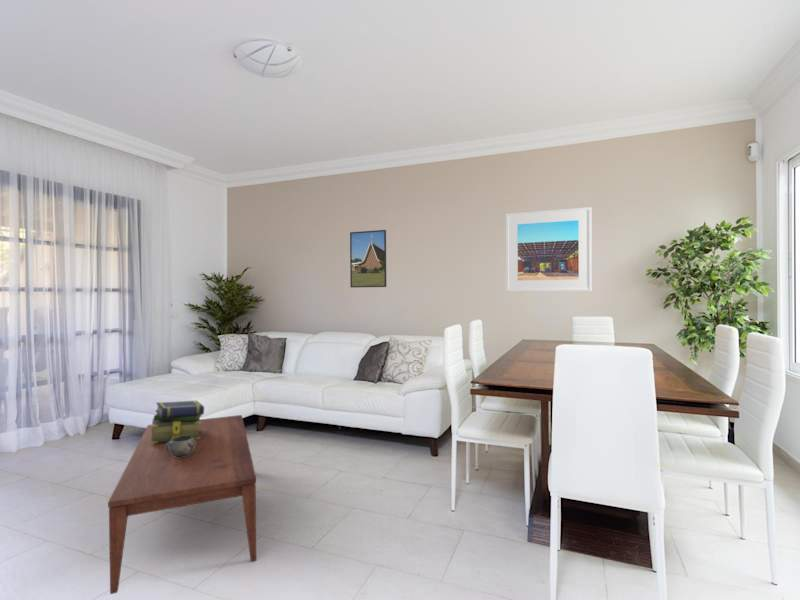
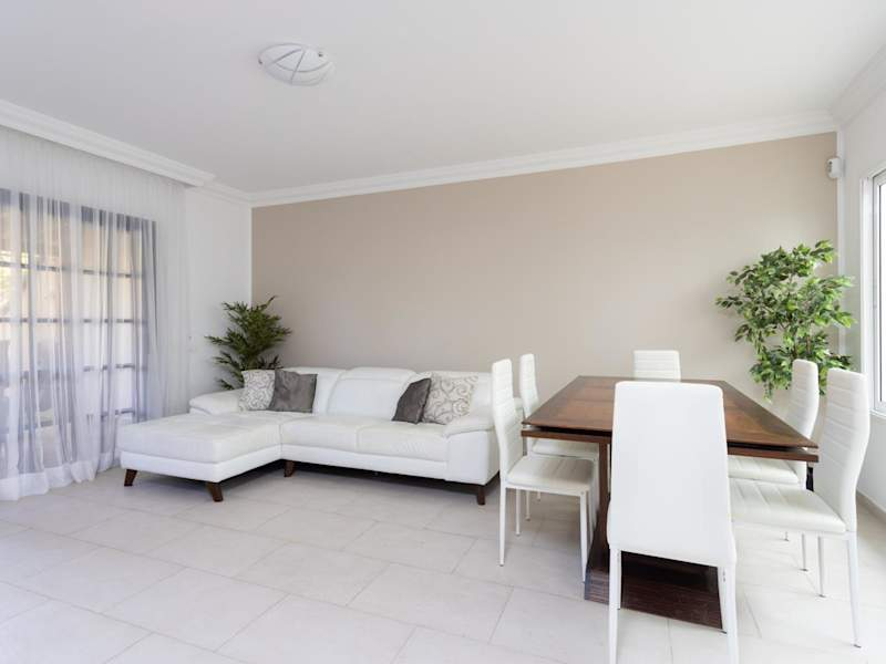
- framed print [349,229,387,289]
- stack of books [151,399,205,443]
- decorative bowl [165,435,196,457]
- coffee table [107,414,257,595]
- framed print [505,206,593,293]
